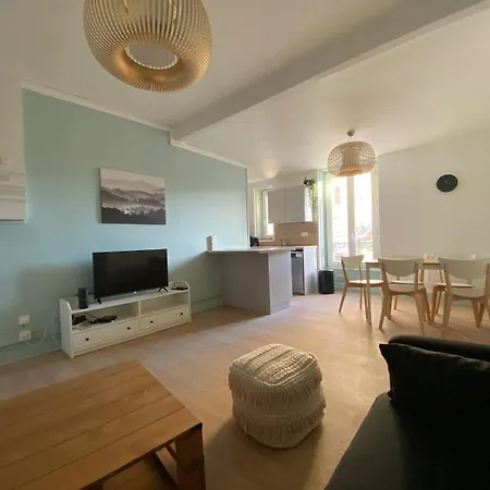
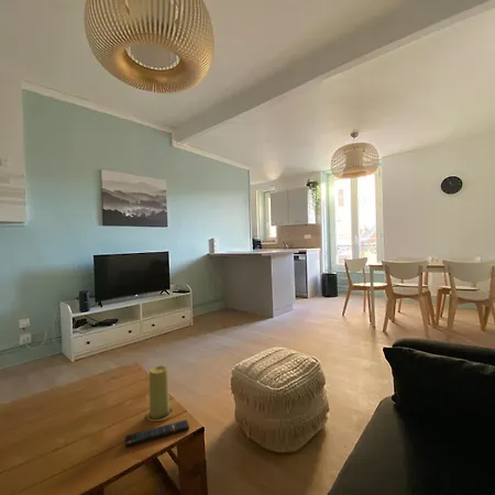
+ candle [145,364,175,422]
+ remote control [124,419,190,448]
